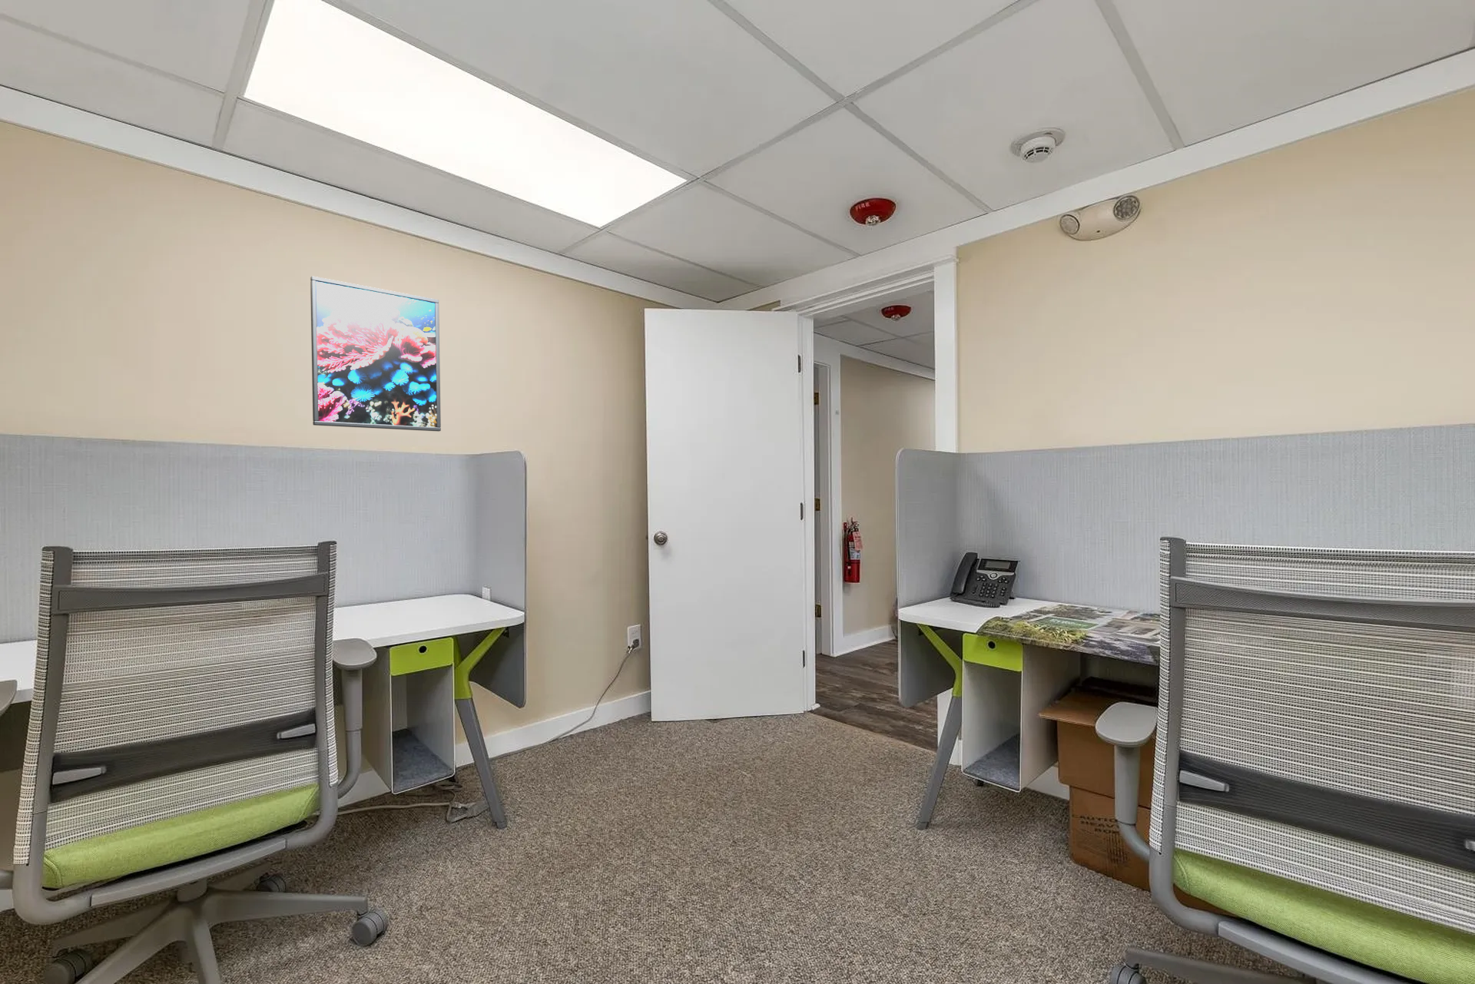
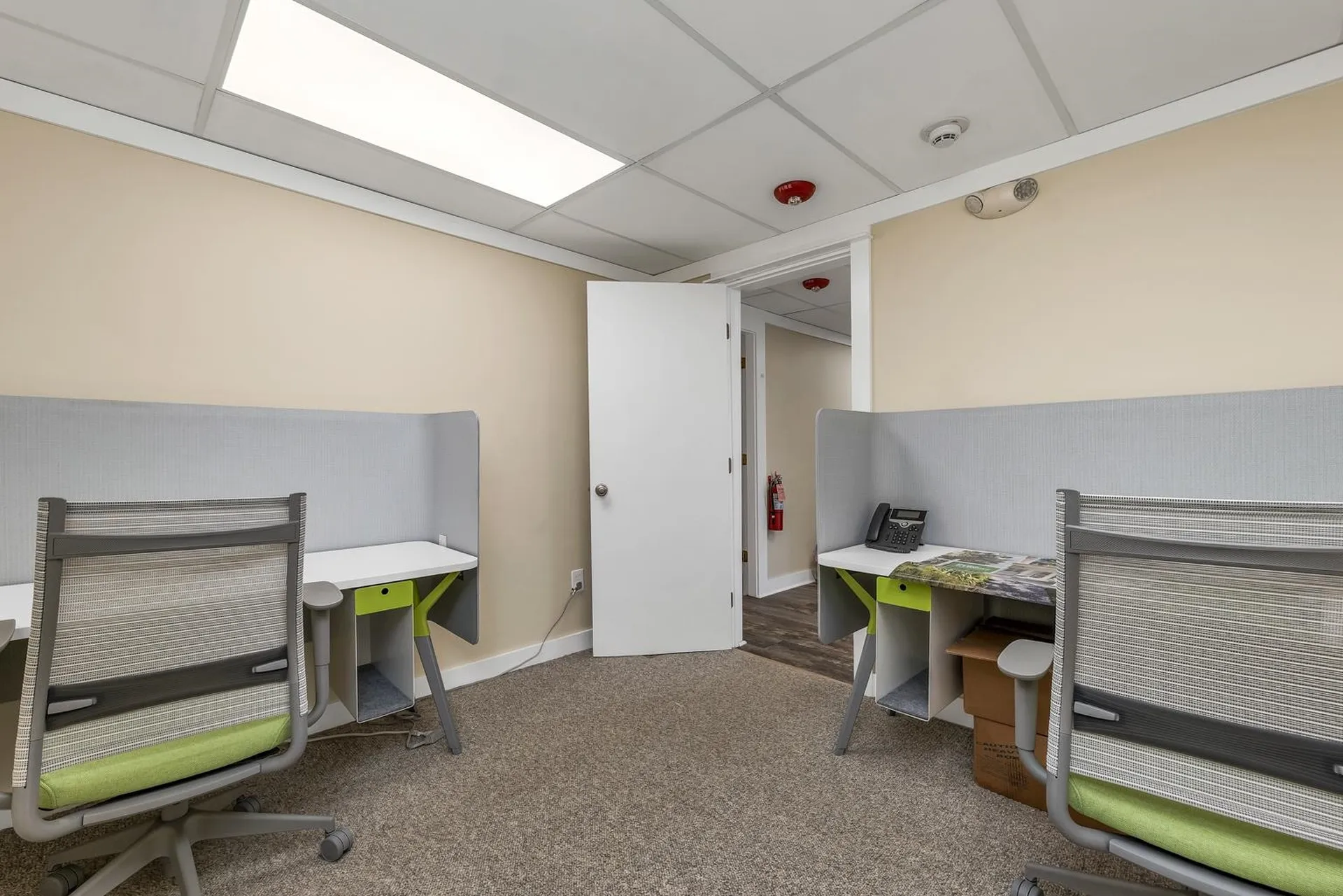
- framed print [310,276,442,433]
